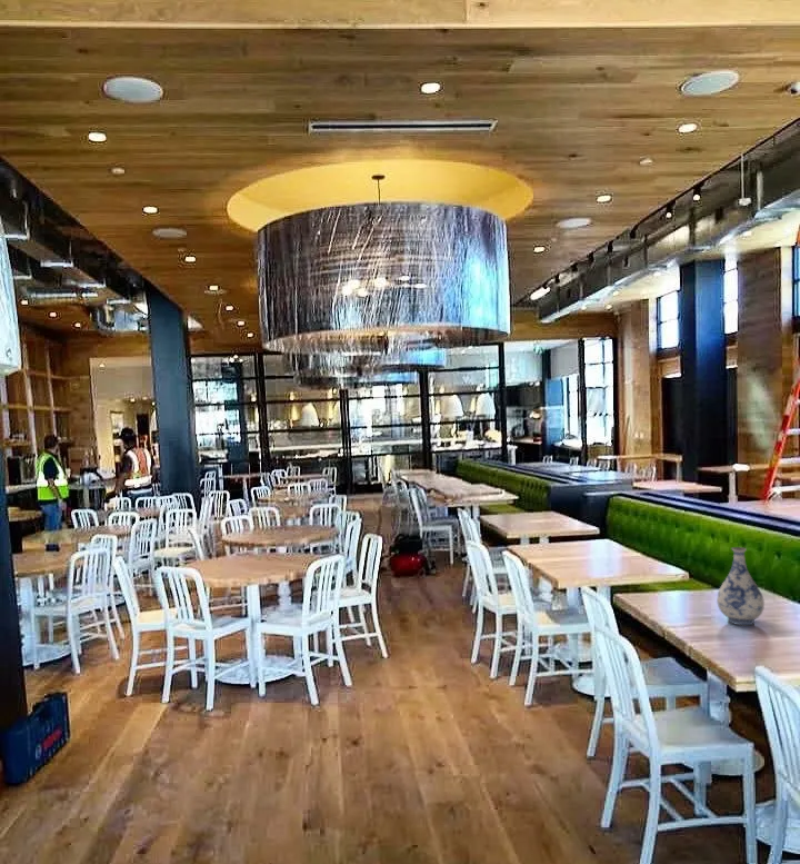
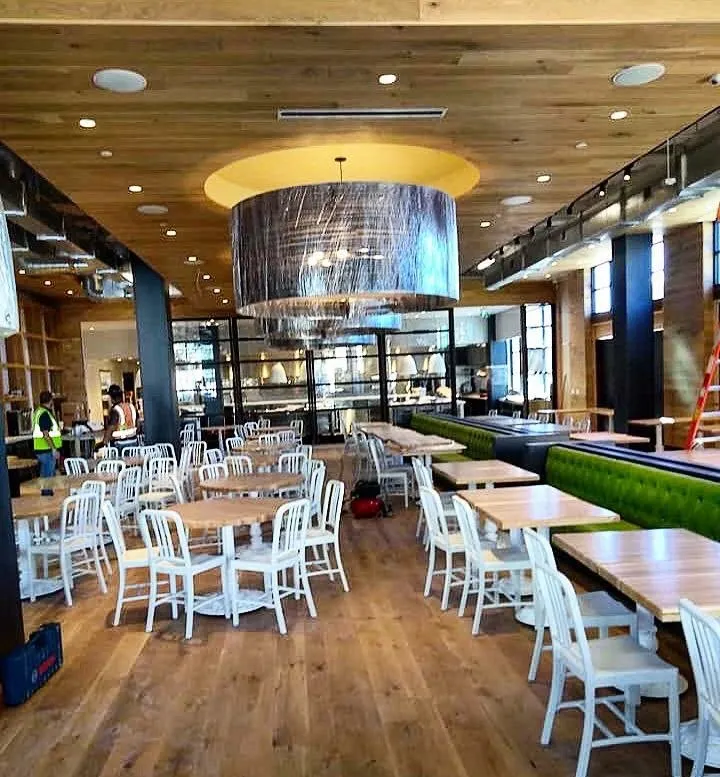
- vase [716,546,766,626]
